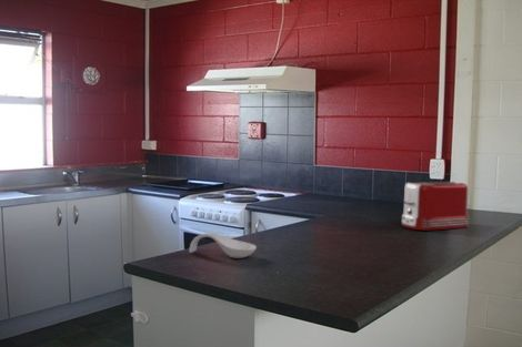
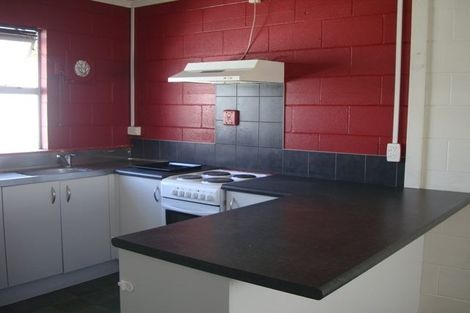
- spoon rest [188,232,258,259]
- toaster [401,181,470,232]
